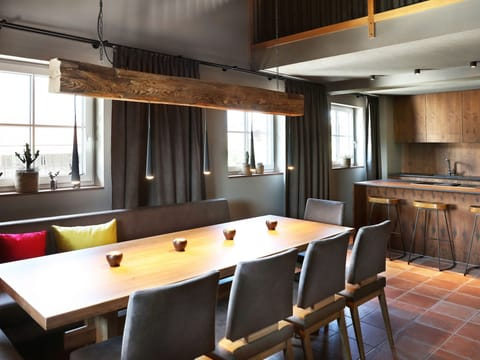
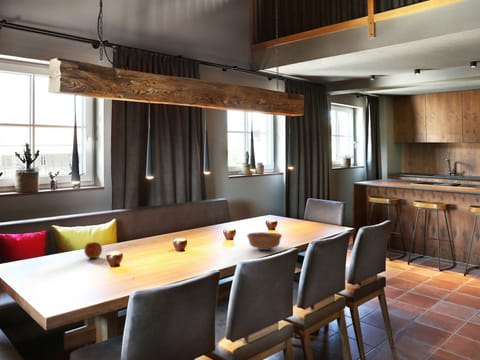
+ bowl [246,231,283,251]
+ apple [83,241,103,259]
